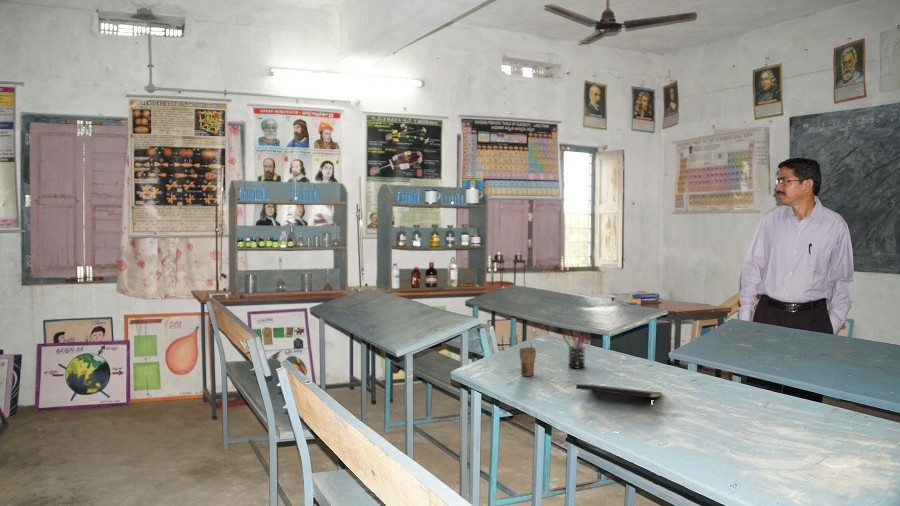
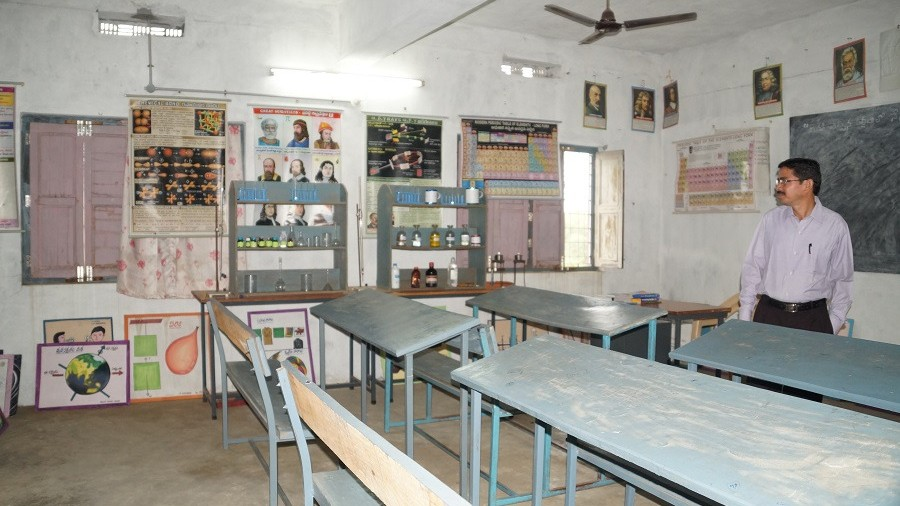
- pen holder [563,331,586,369]
- notepad [575,383,663,409]
- cup [519,342,537,377]
